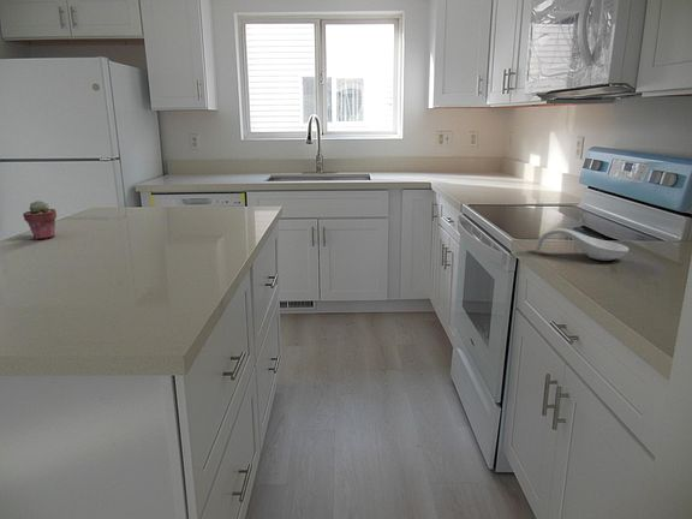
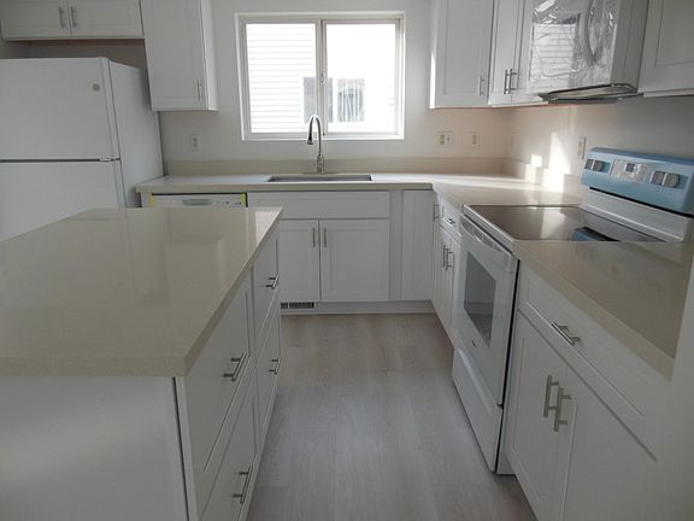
- spoon rest [533,227,630,262]
- potted succulent [22,199,58,240]
